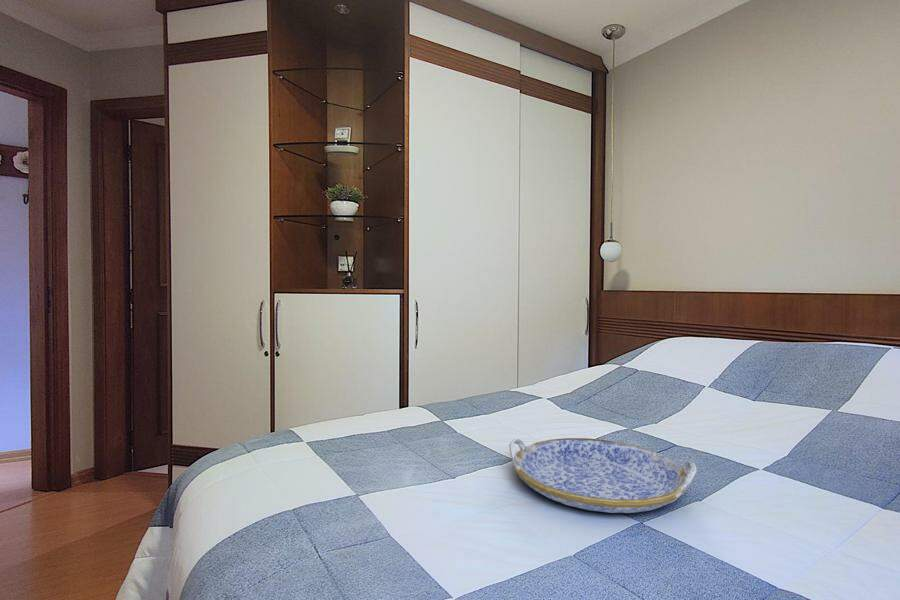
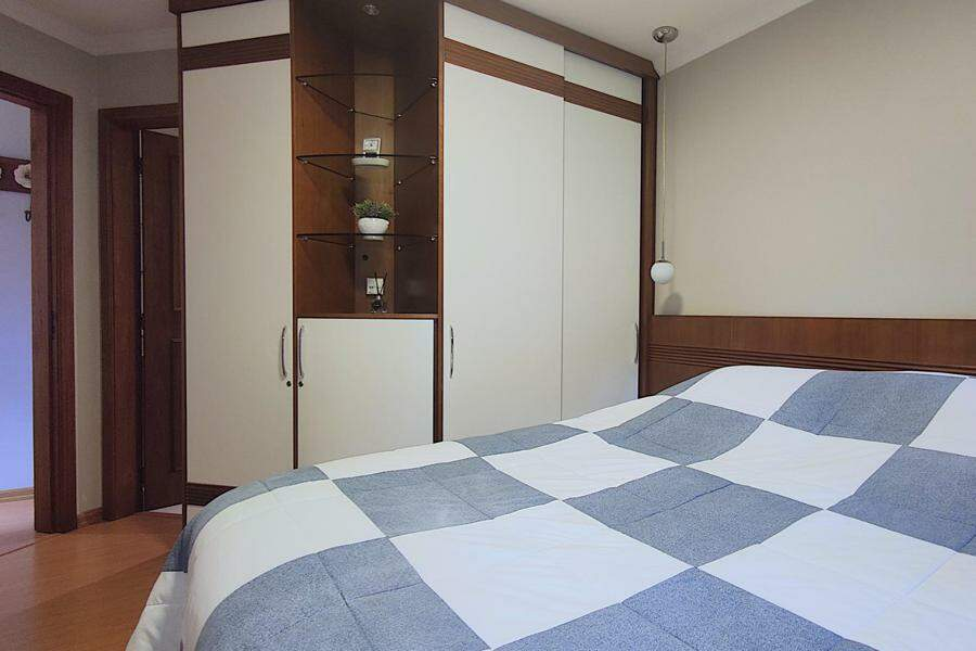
- serving tray [508,437,698,514]
